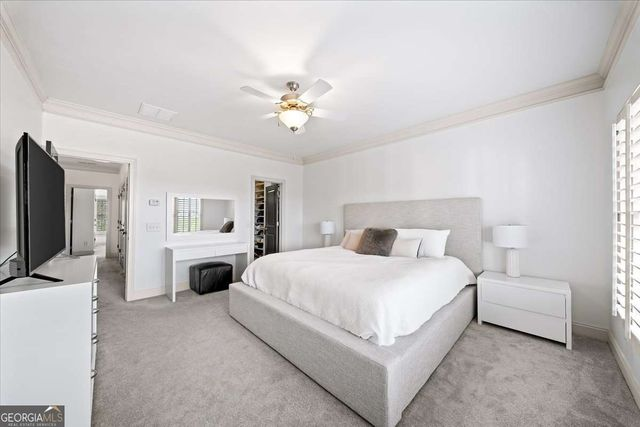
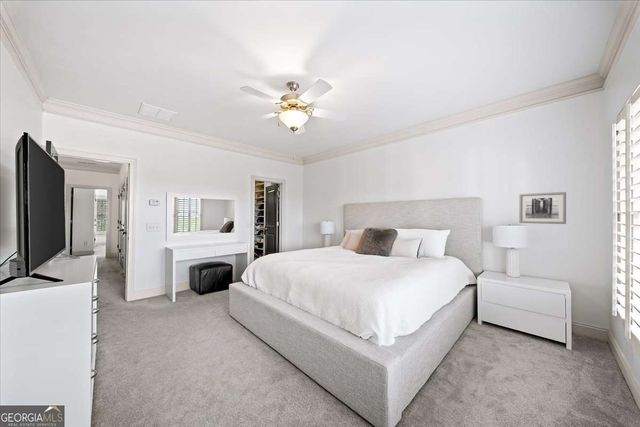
+ wall art [518,191,567,225]
